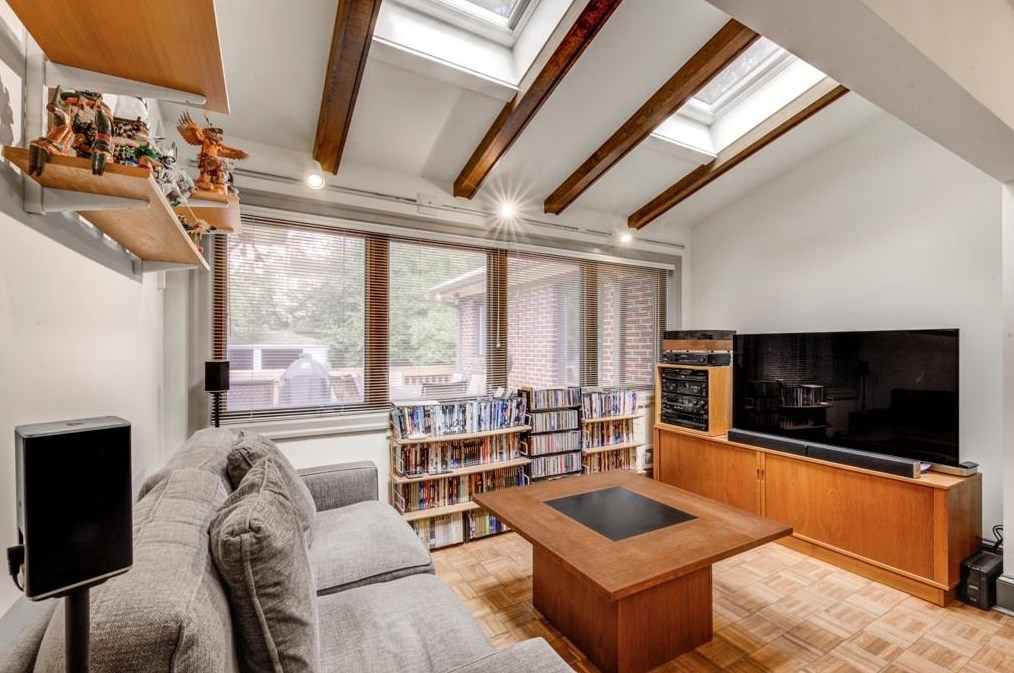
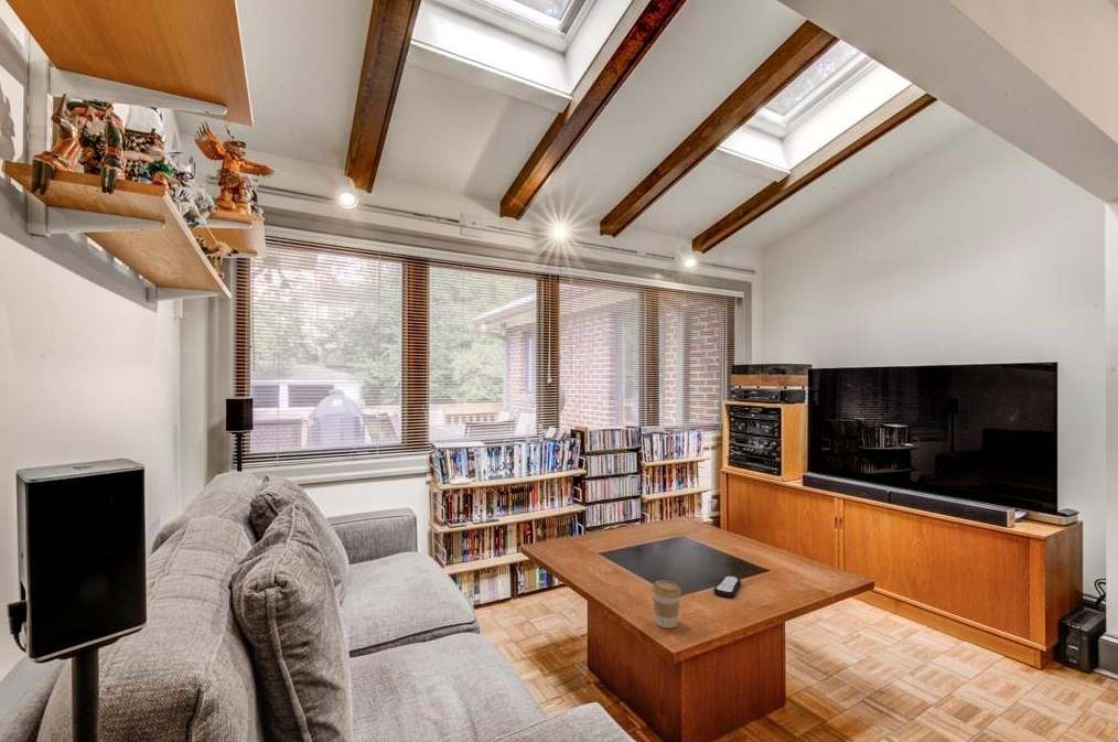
+ remote control [712,574,742,599]
+ coffee cup [651,579,682,630]
